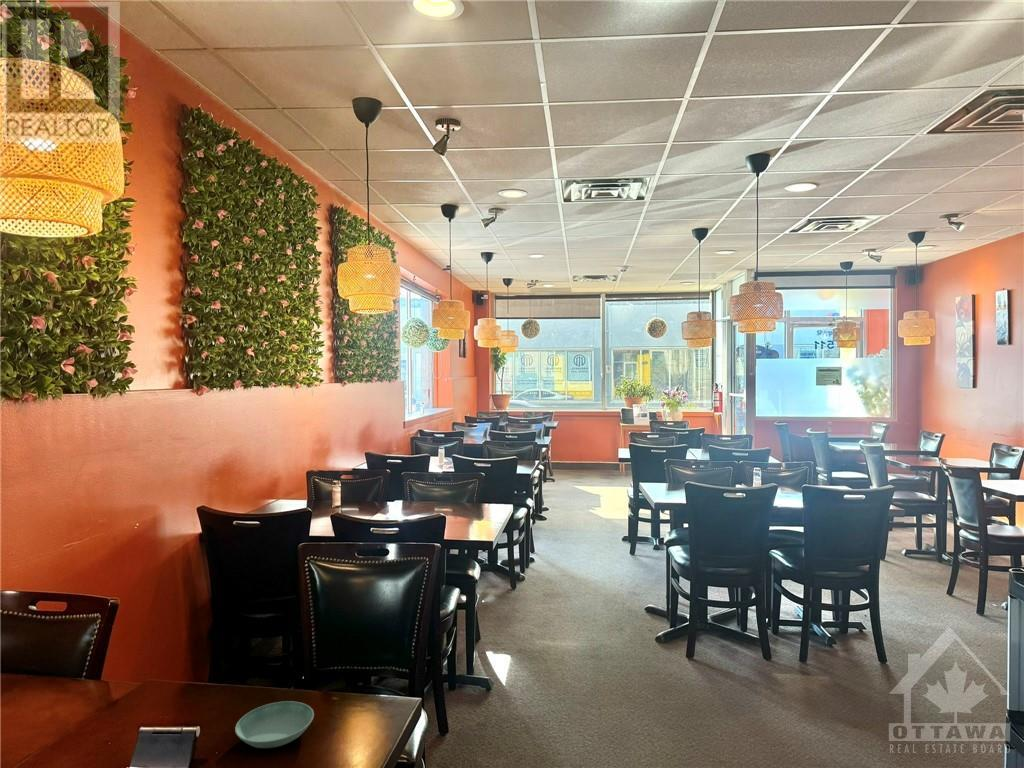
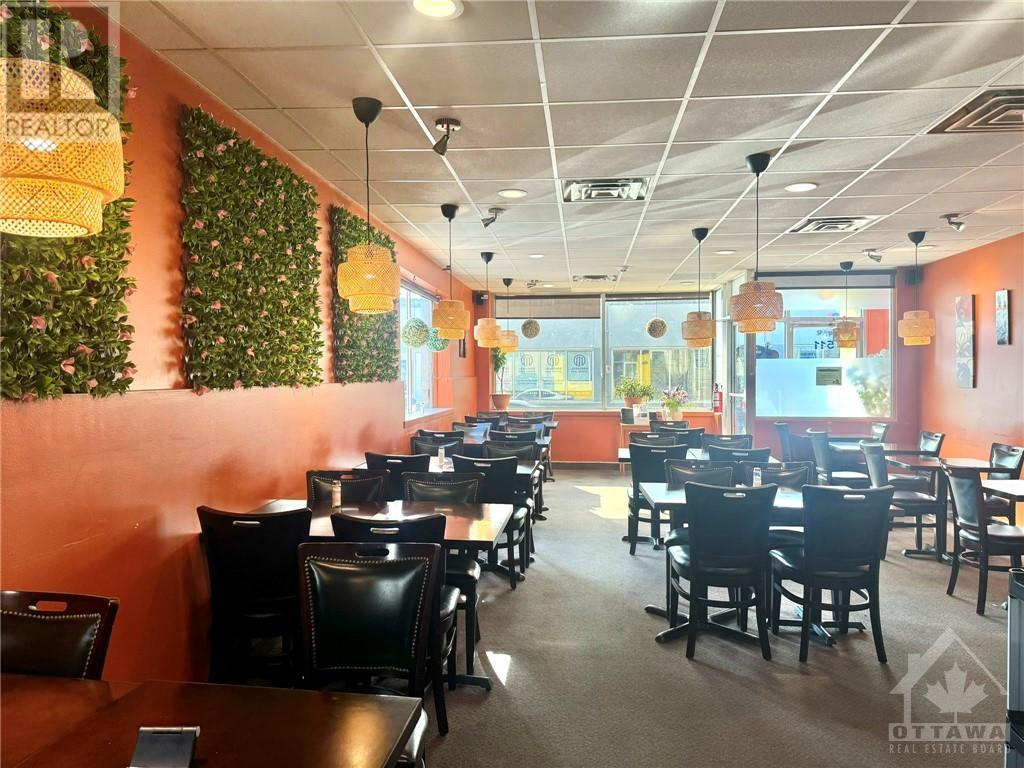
- saucer [234,700,315,749]
